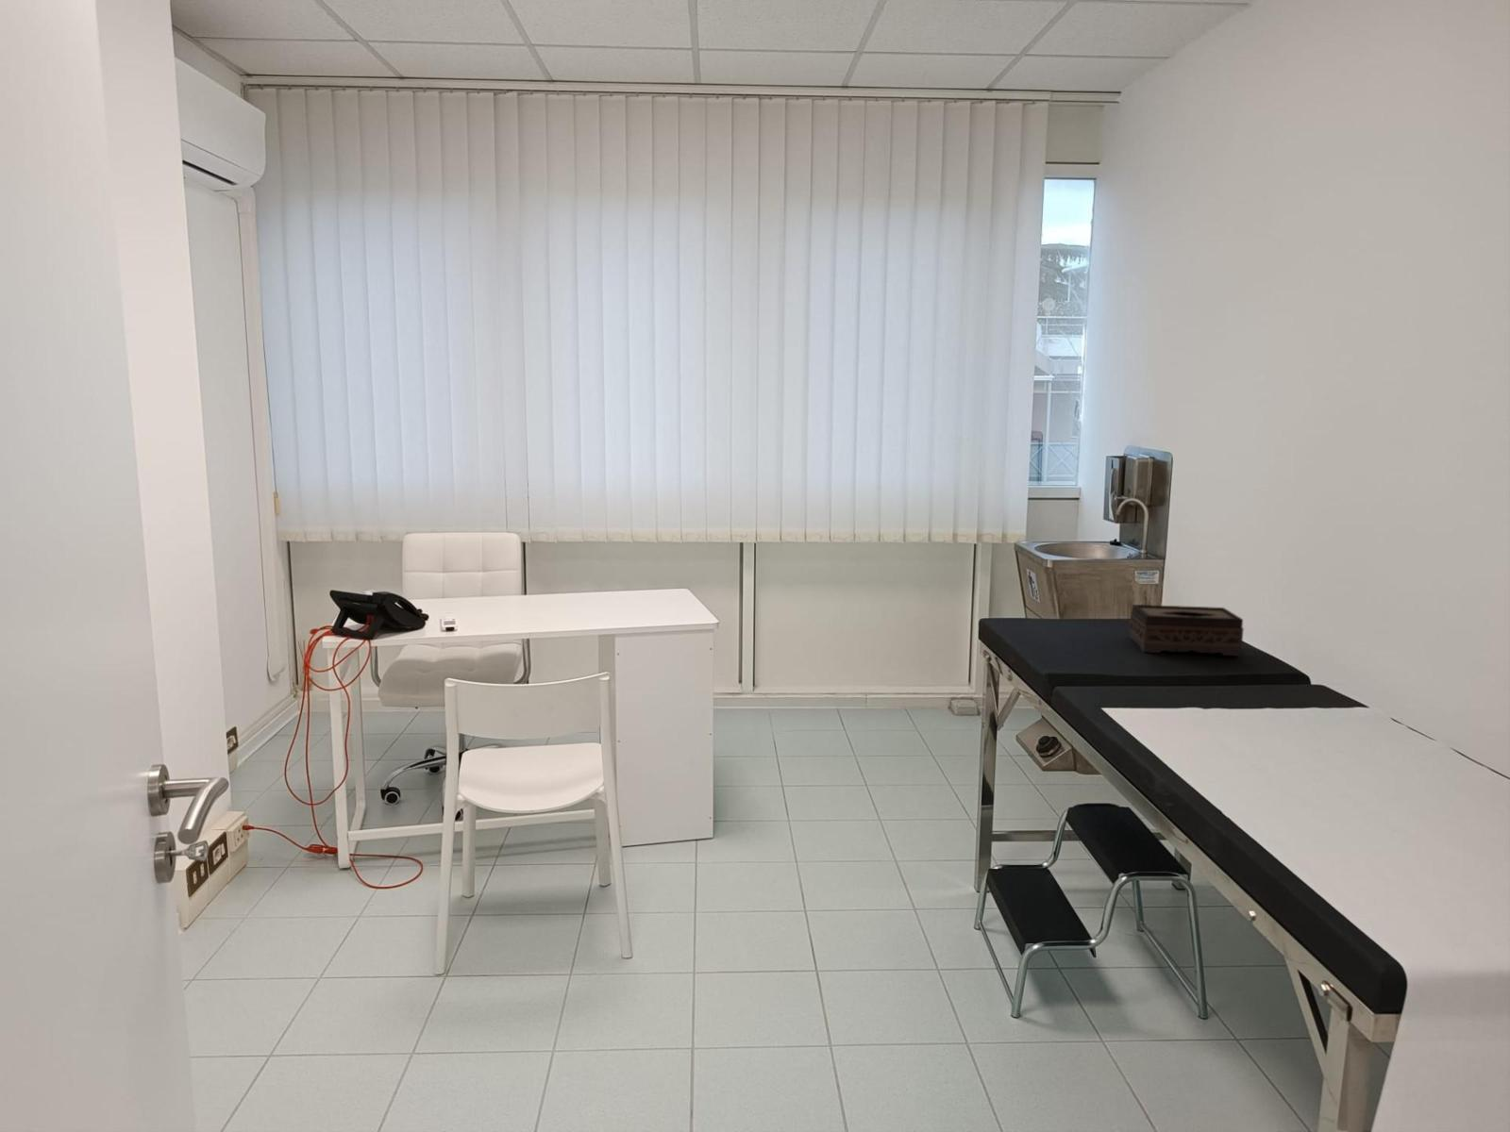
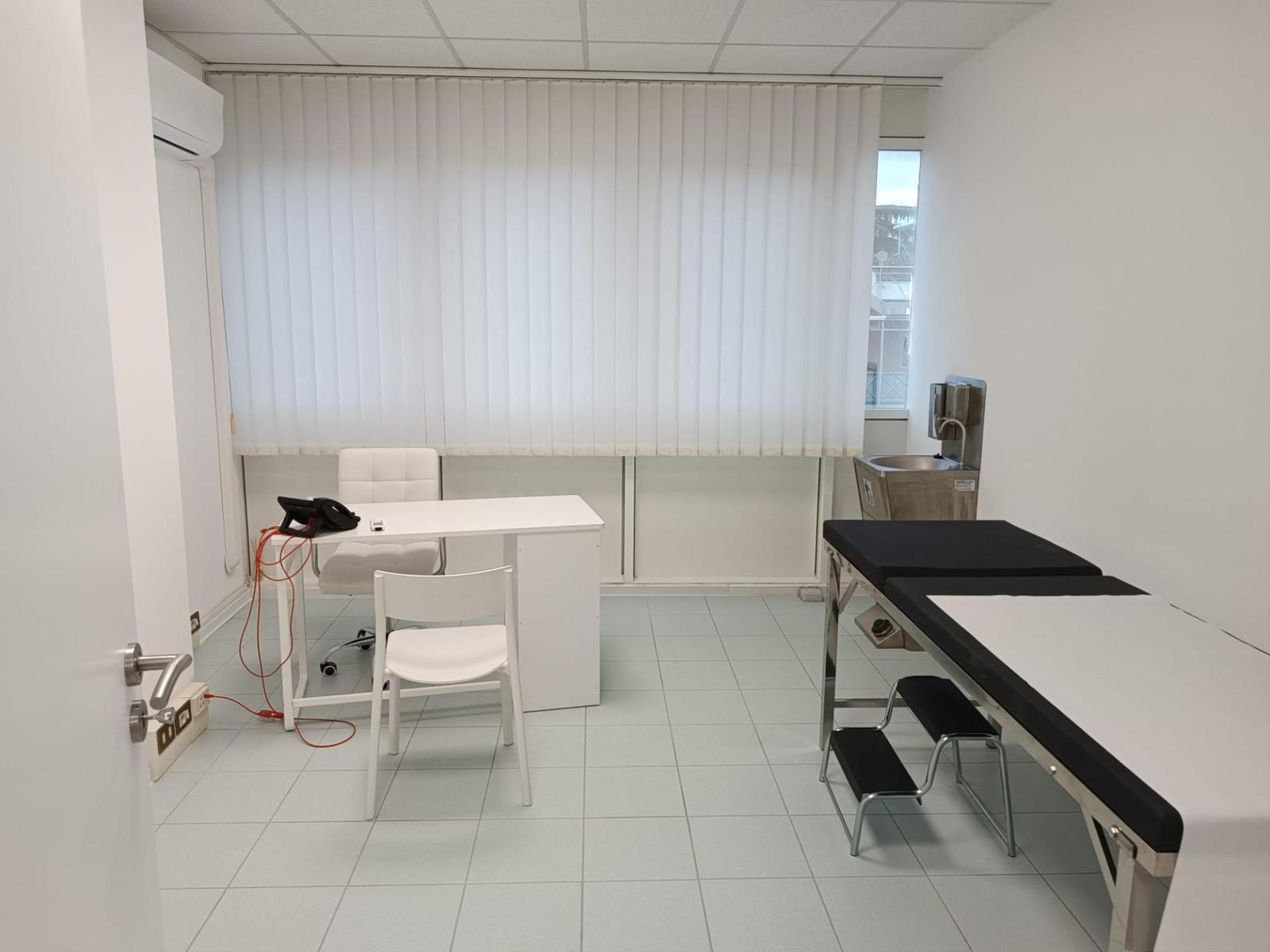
- tissue box [1128,604,1245,656]
